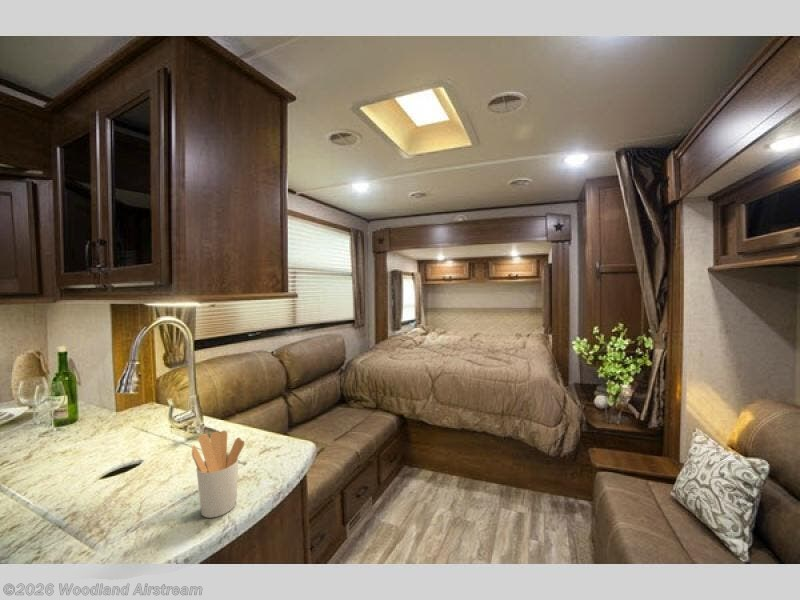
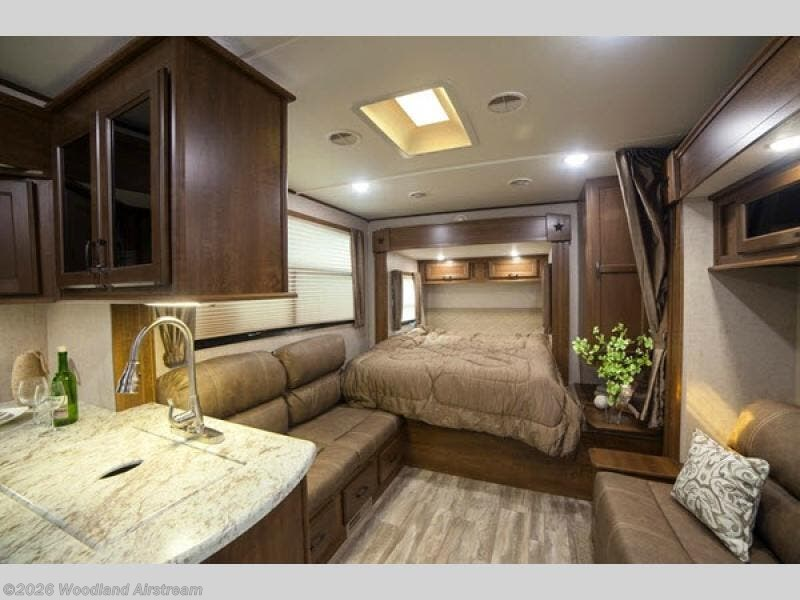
- utensil holder [191,430,246,519]
